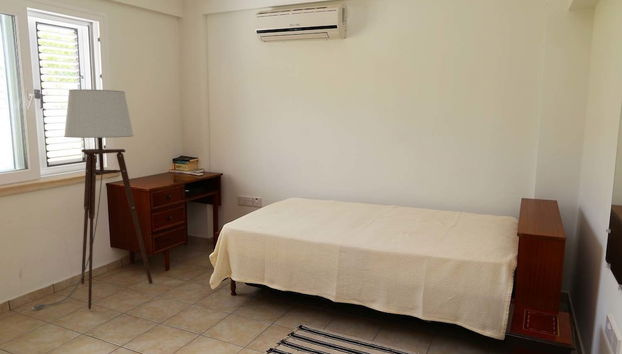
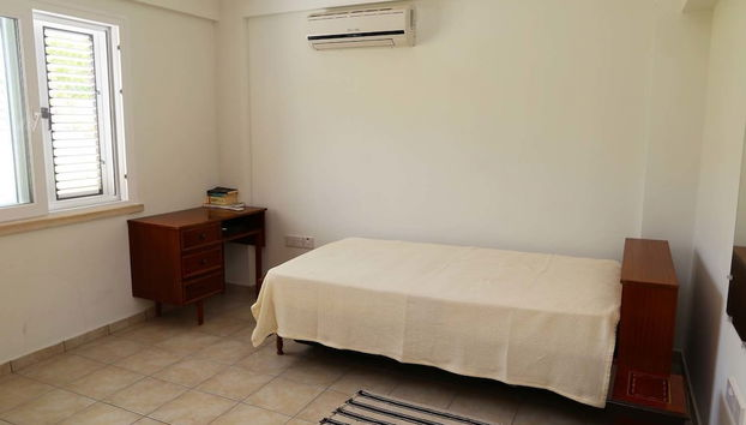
- floor lamp [31,88,153,310]
